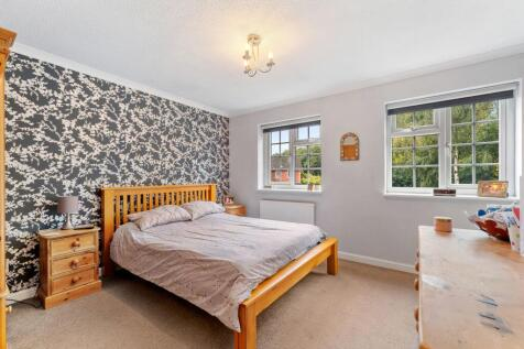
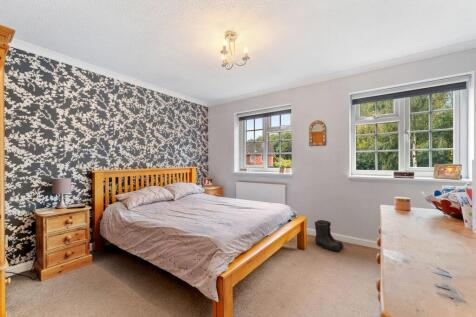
+ boots [314,219,345,253]
